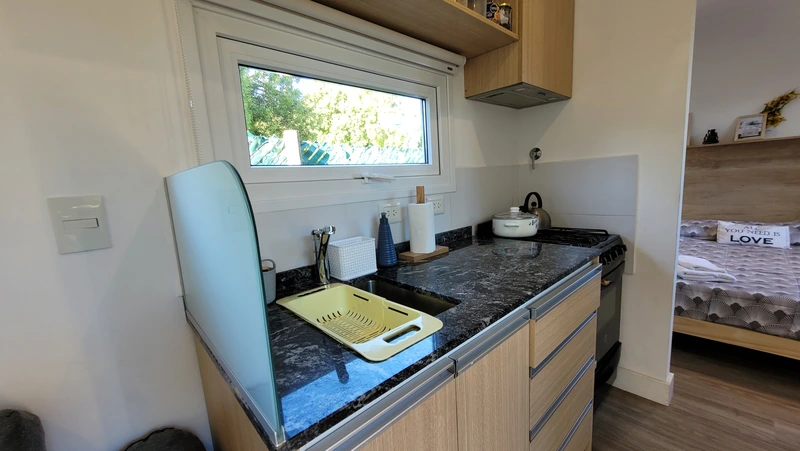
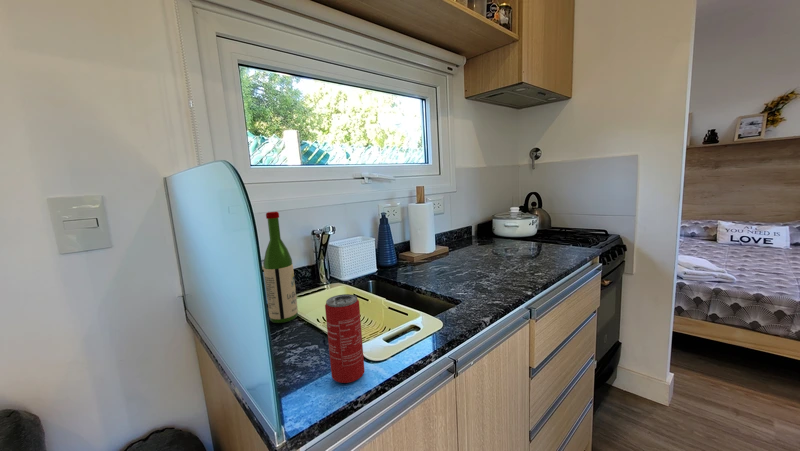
+ wine bottle [262,211,299,324]
+ beverage can [324,293,365,384]
